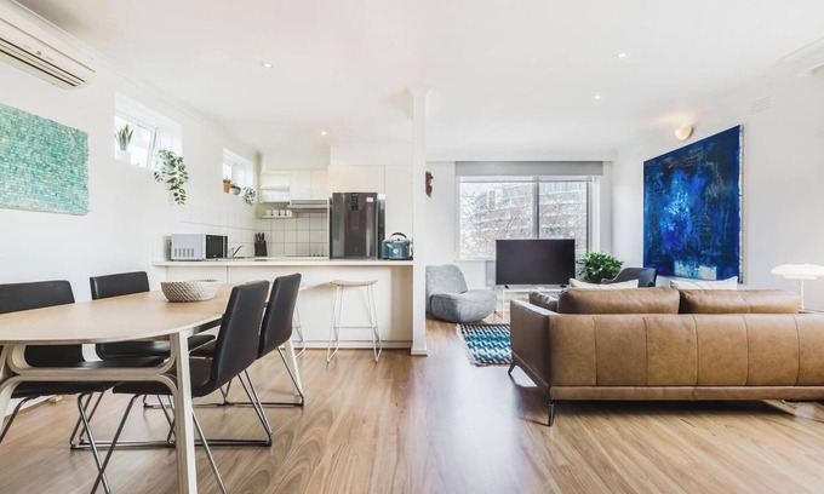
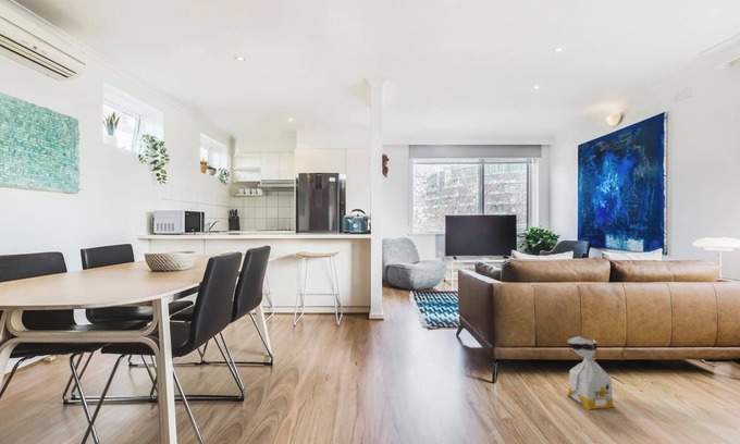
+ bag [566,335,616,410]
